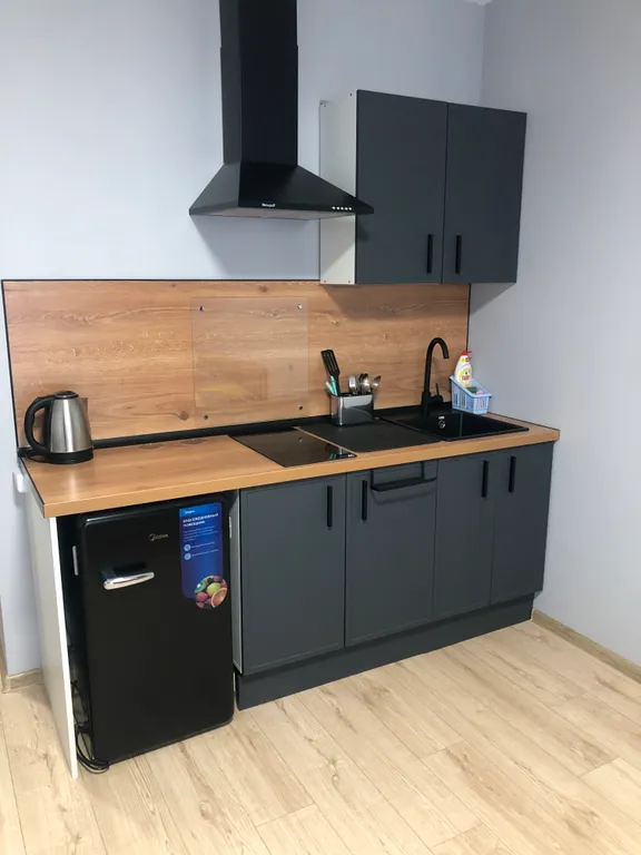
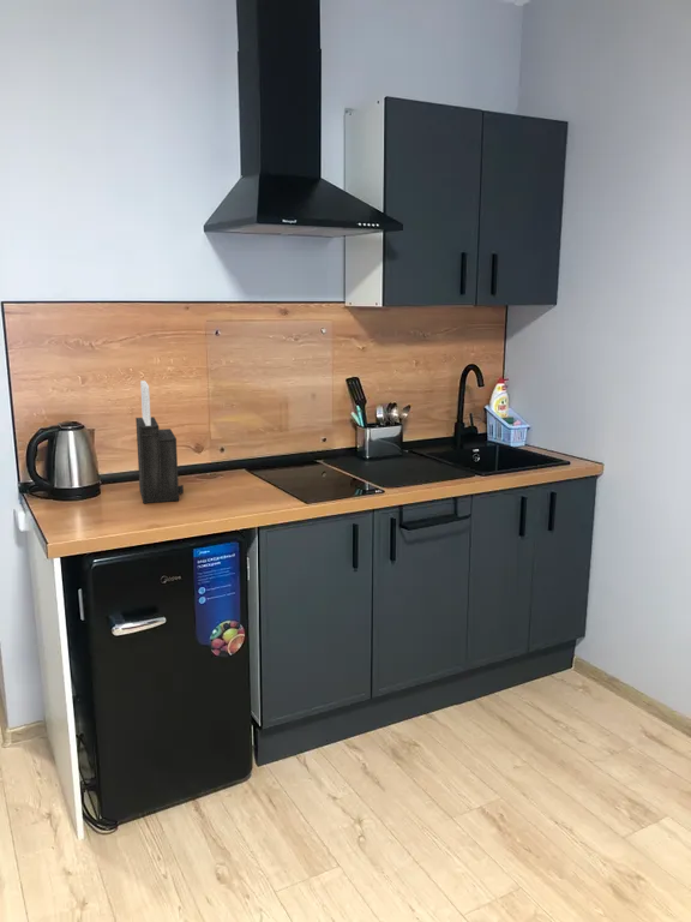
+ knife block [134,379,185,504]
